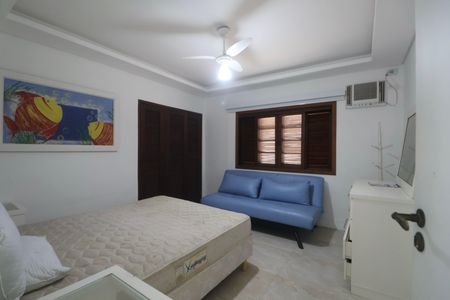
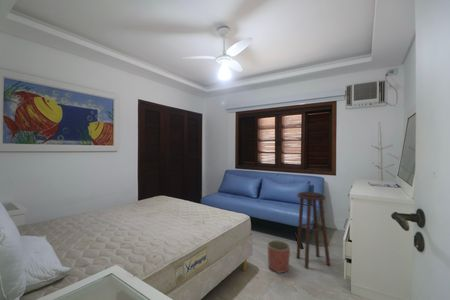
+ planter [267,239,291,274]
+ stool [295,191,331,269]
